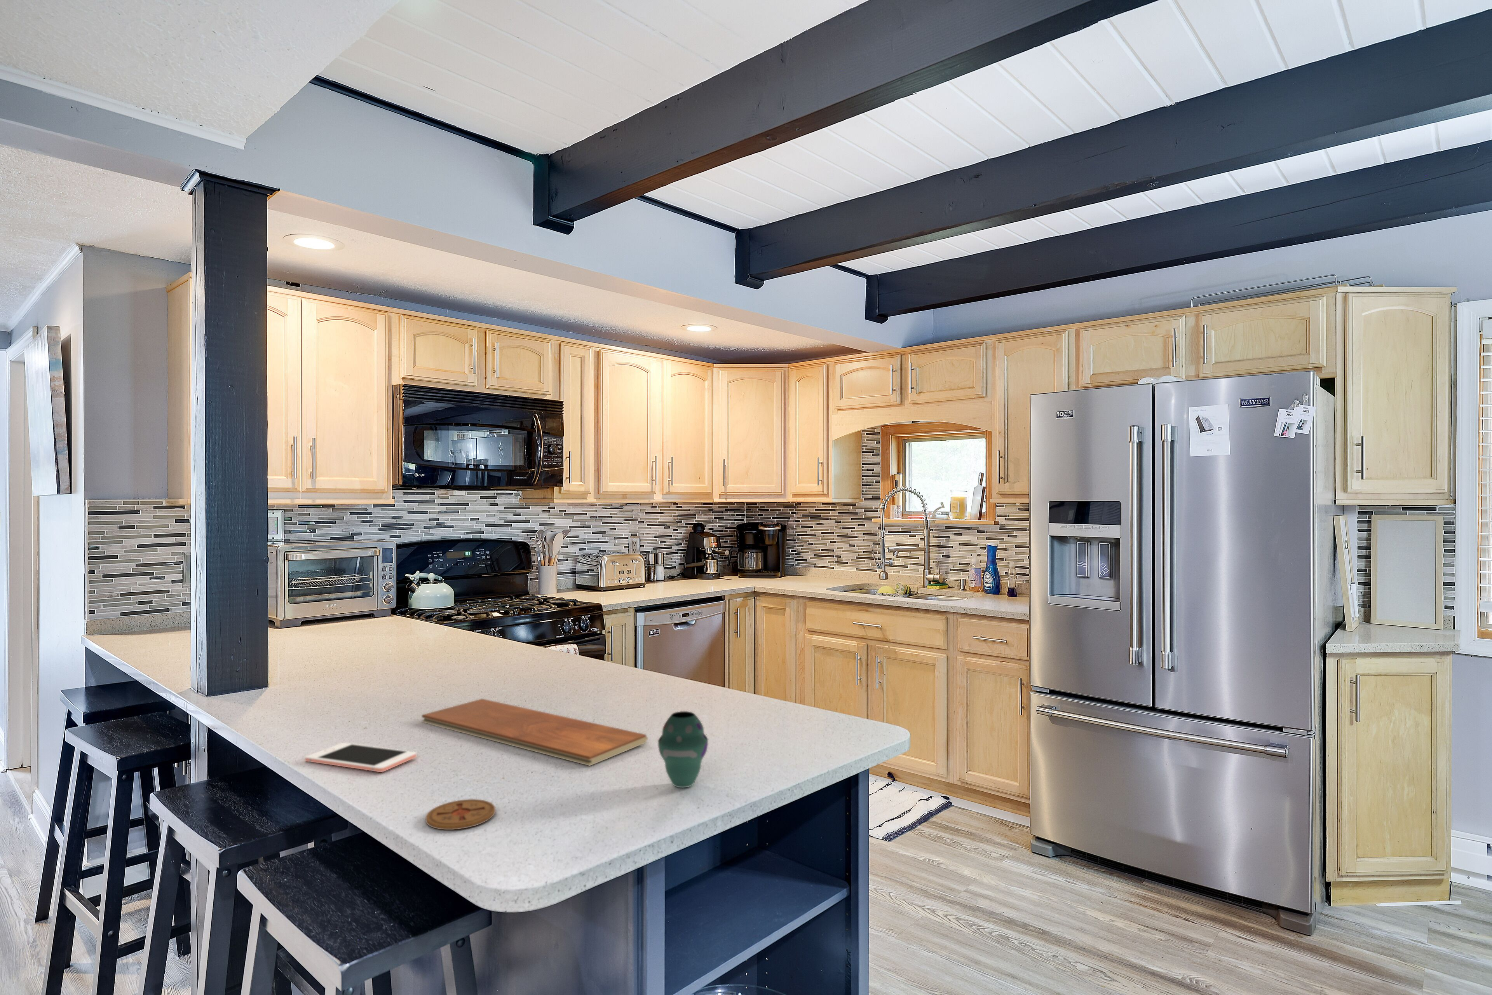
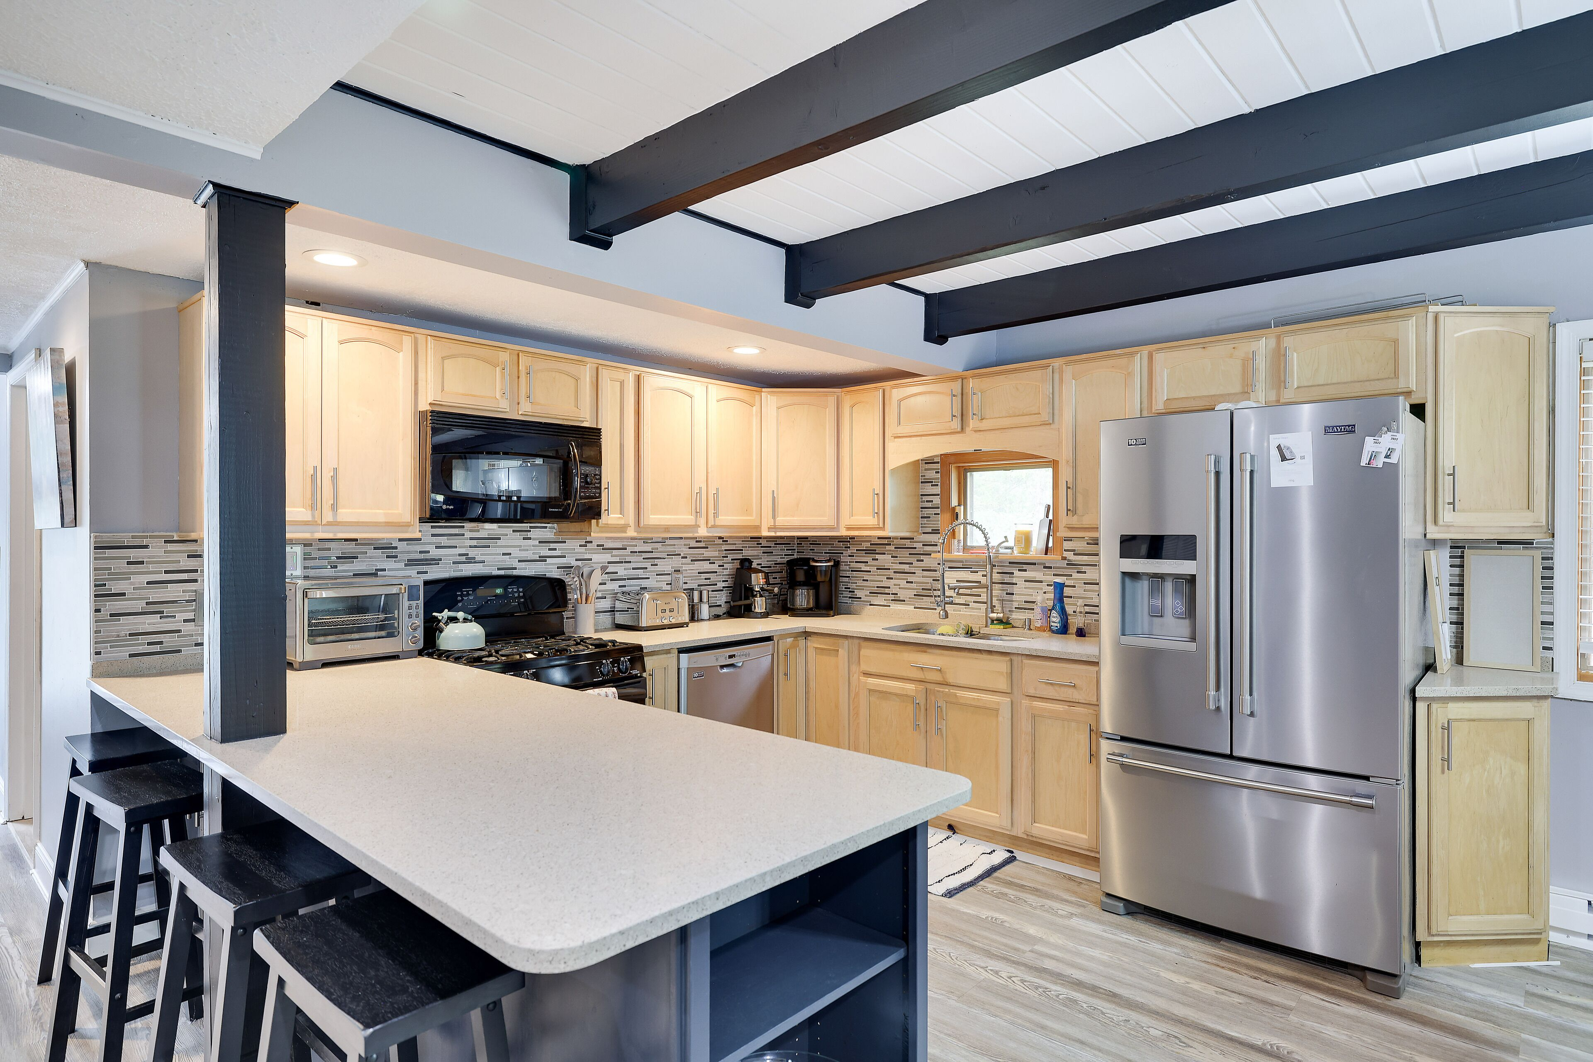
- chopping board [421,698,648,766]
- vase [658,711,708,788]
- cell phone [304,742,416,773]
- coaster [425,798,496,831]
